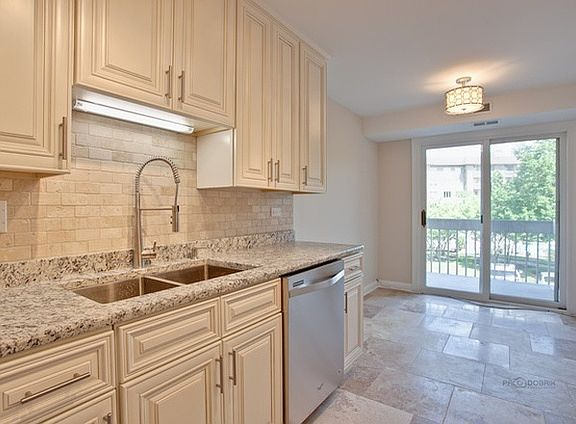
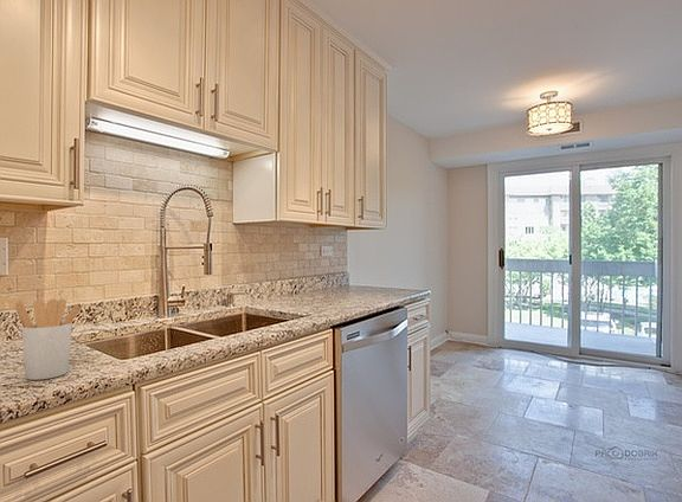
+ utensil holder [14,298,83,381]
